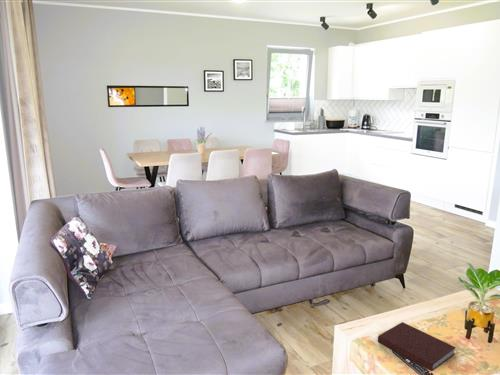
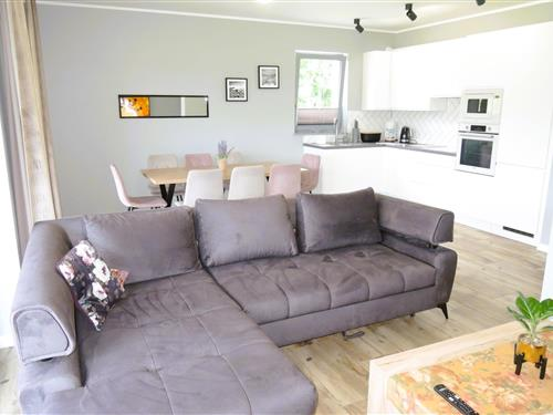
- notebook [377,321,457,372]
